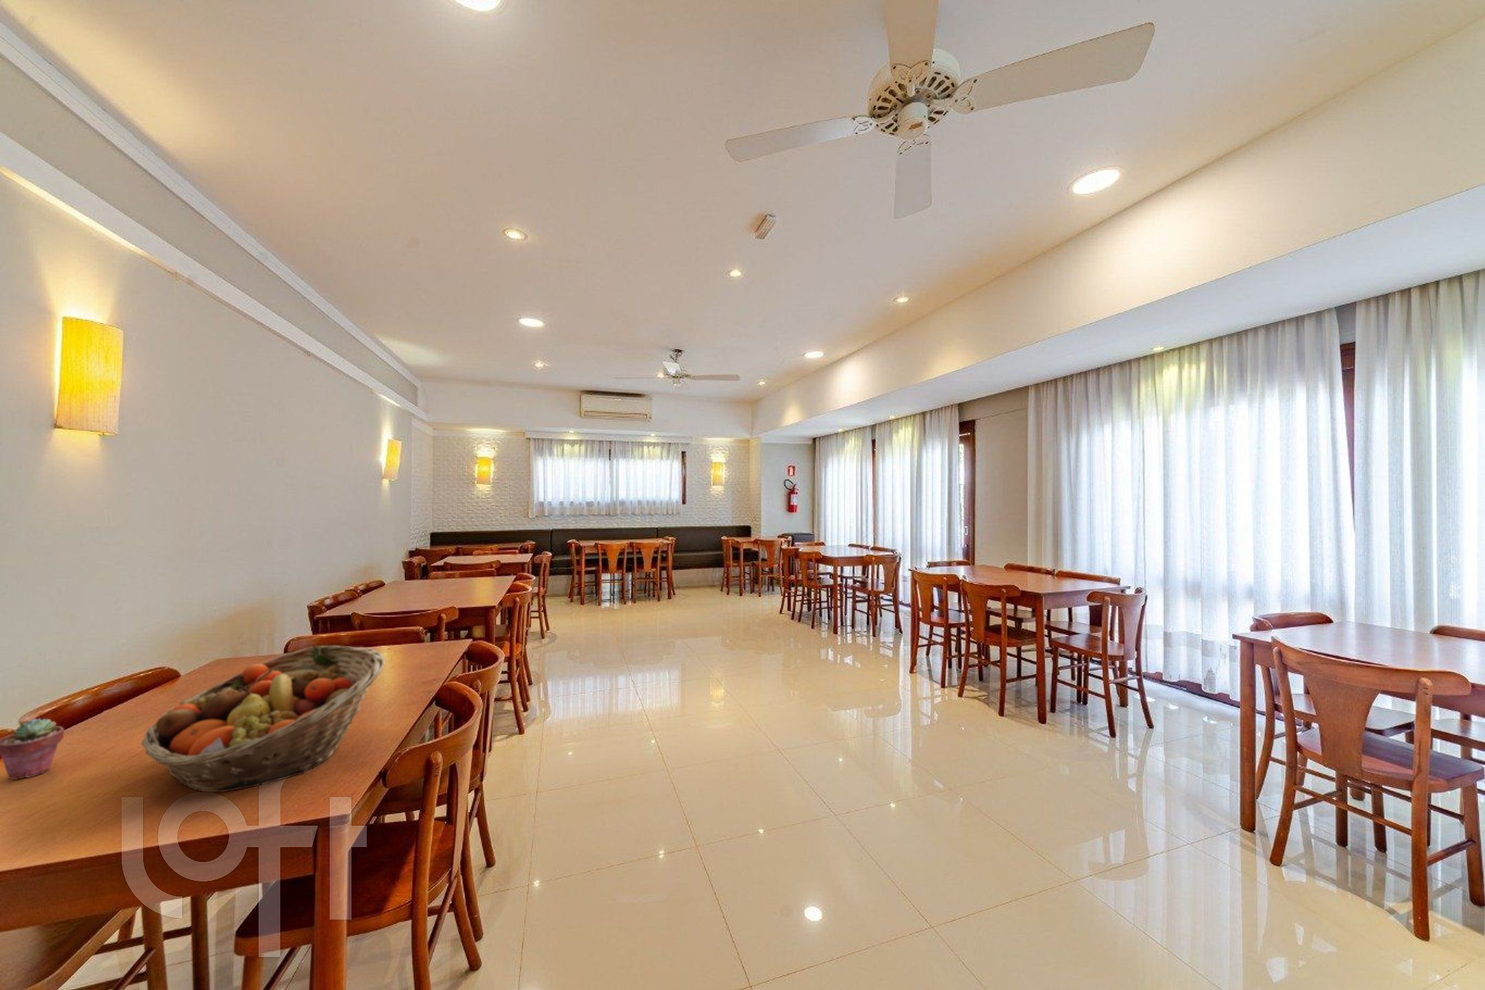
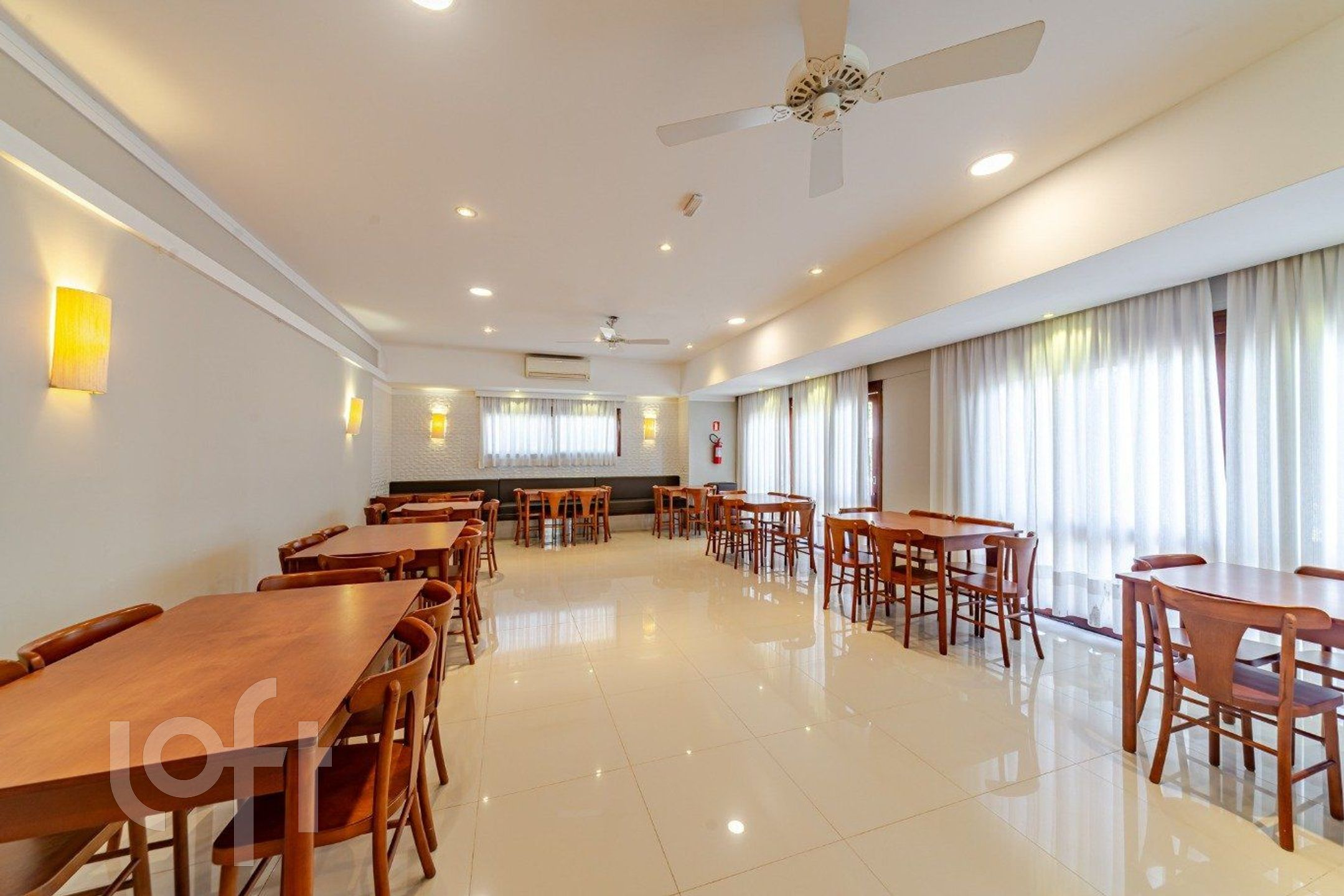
- fruit basket [141,645,386,792]
- potted succulent [0,718,65,780]
